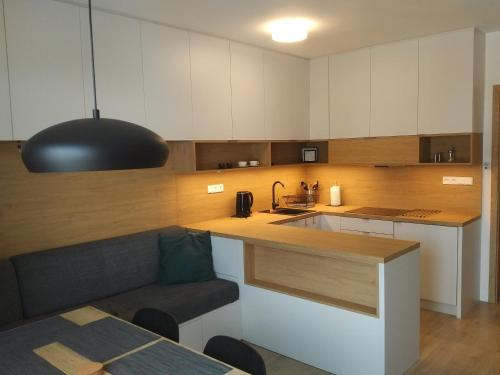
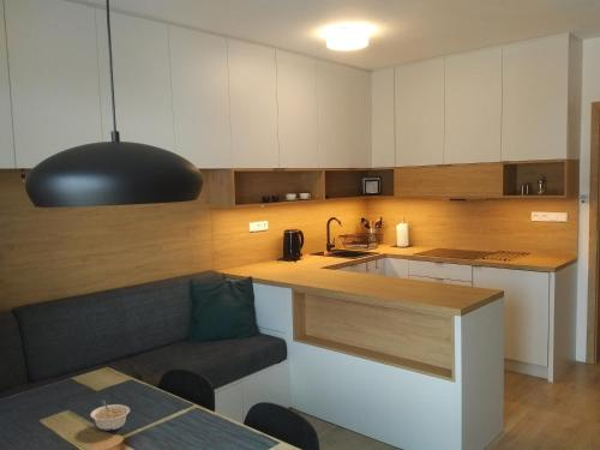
+ legume [89,400,131,432]
